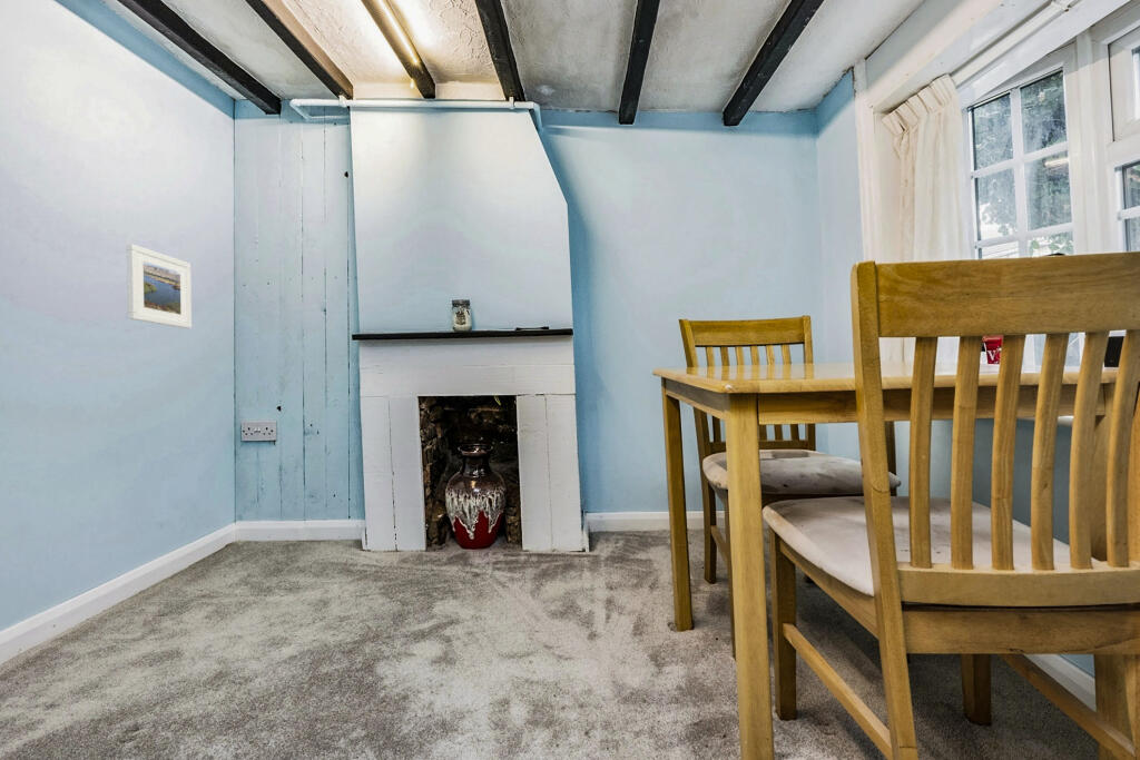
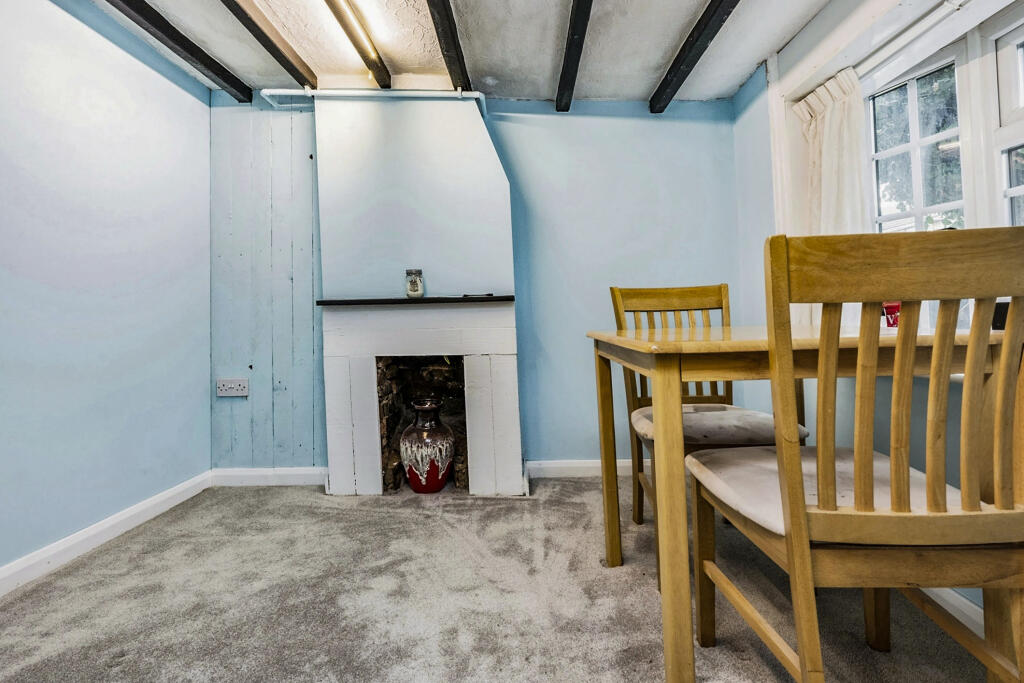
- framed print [126,243,193,329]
